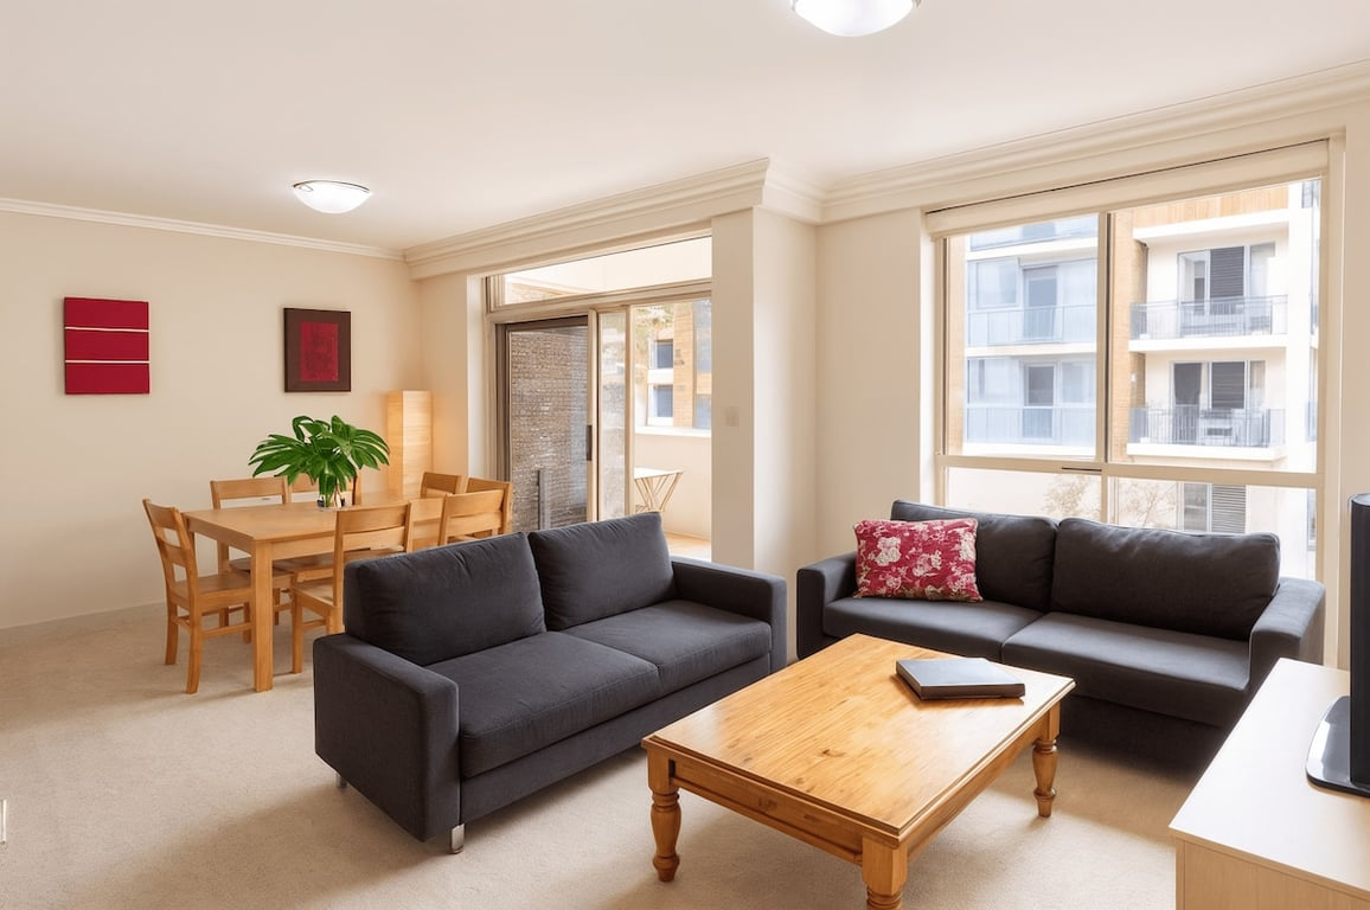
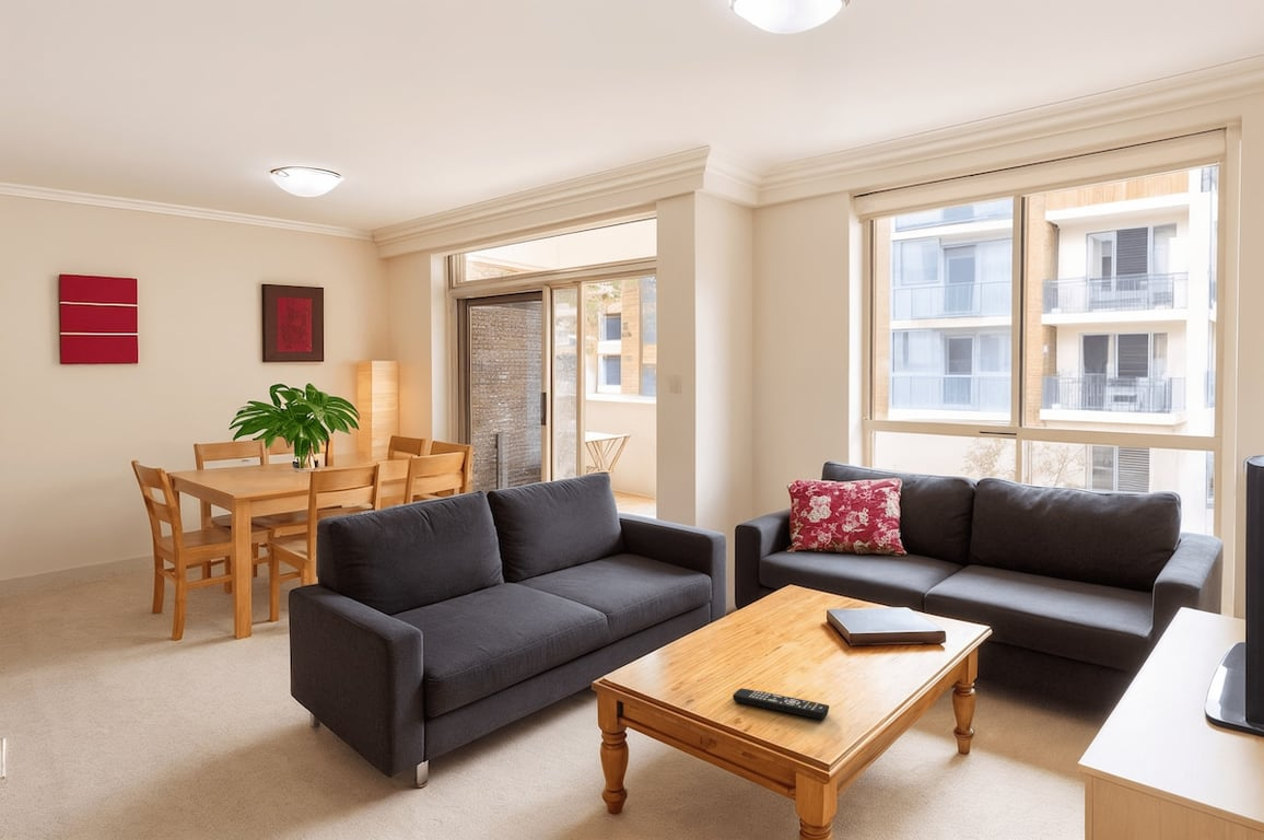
+ remote control [732,687,830,720]
